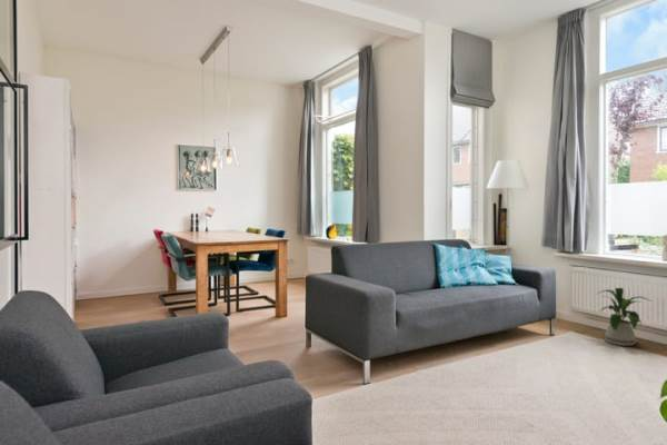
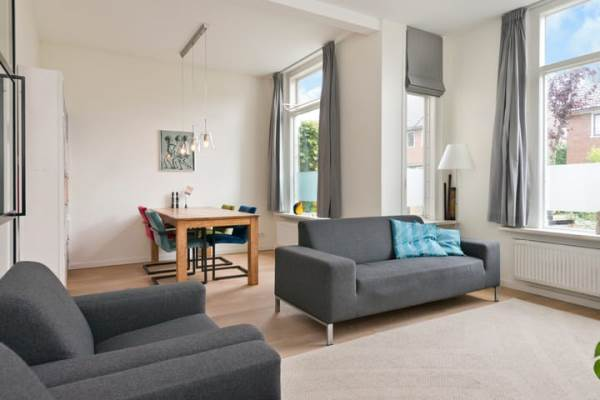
- house plant [597,287,653,347]
